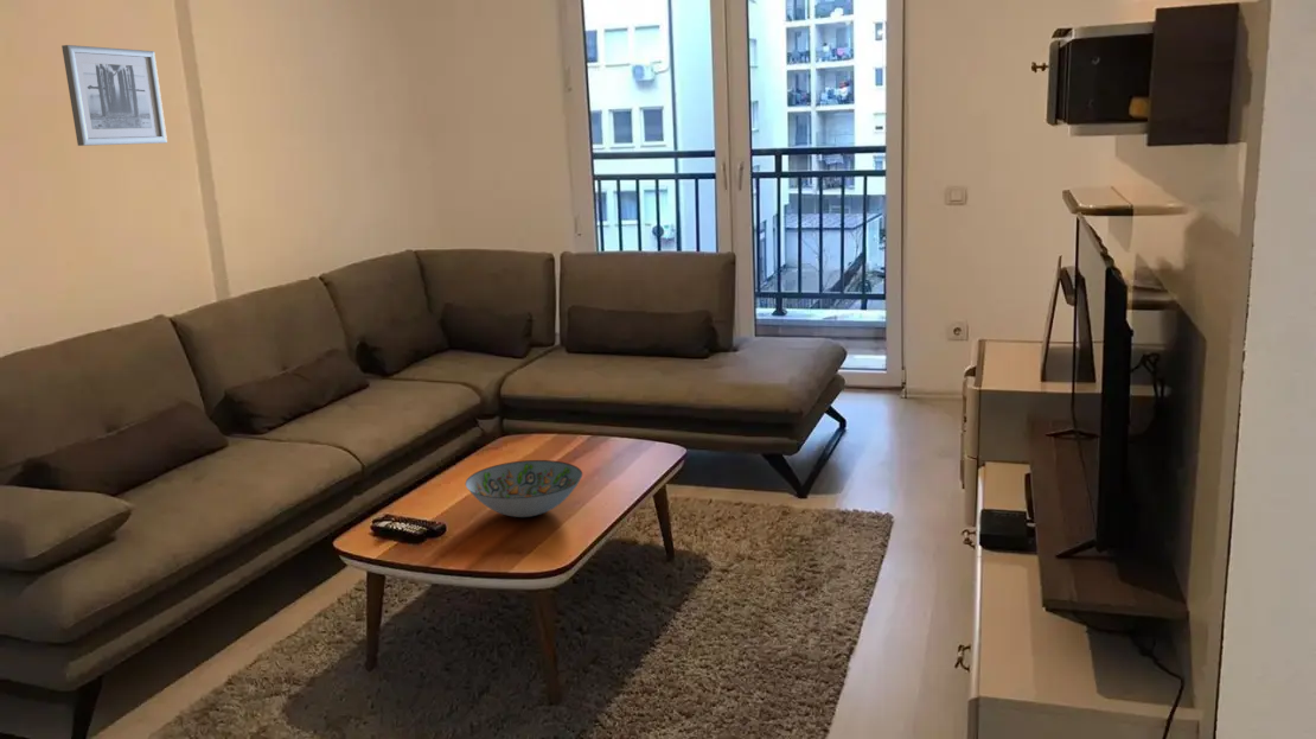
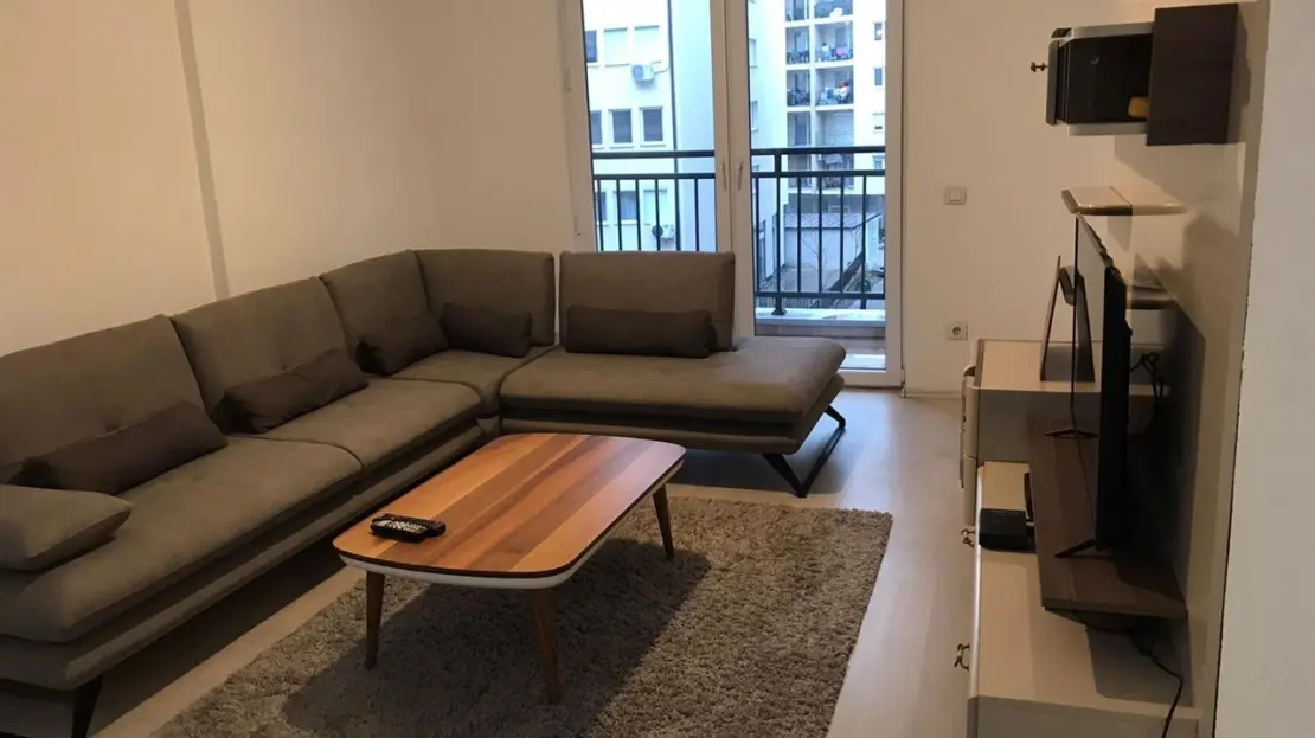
- wall art [60,44,168,147]
- decorative bowl [465,459,583,518]
